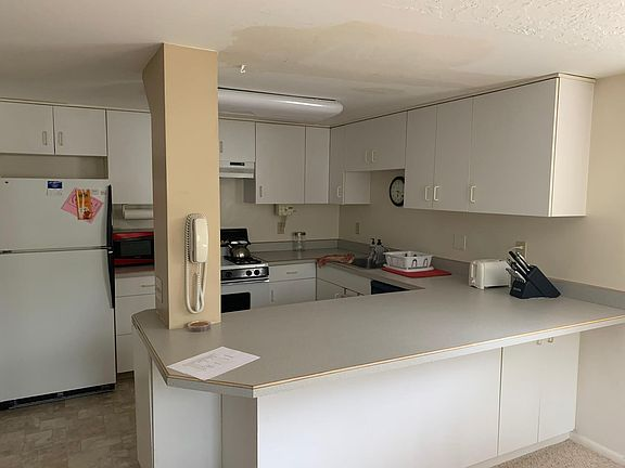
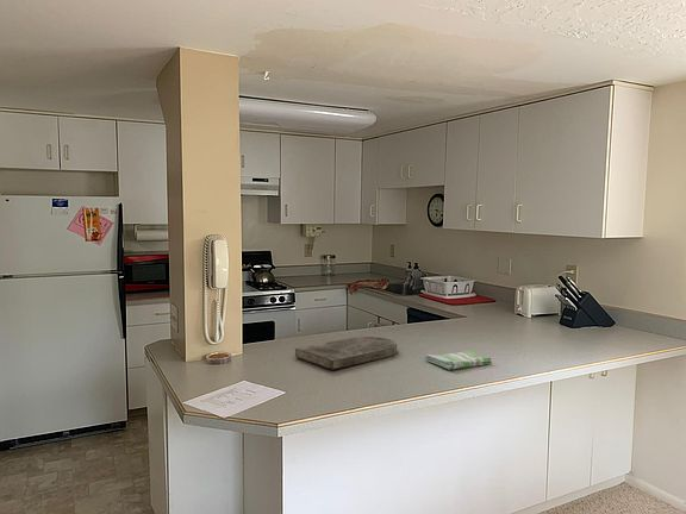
+ cutting board [294,336,398,371]
+ dish towel [424,350,493,370]
